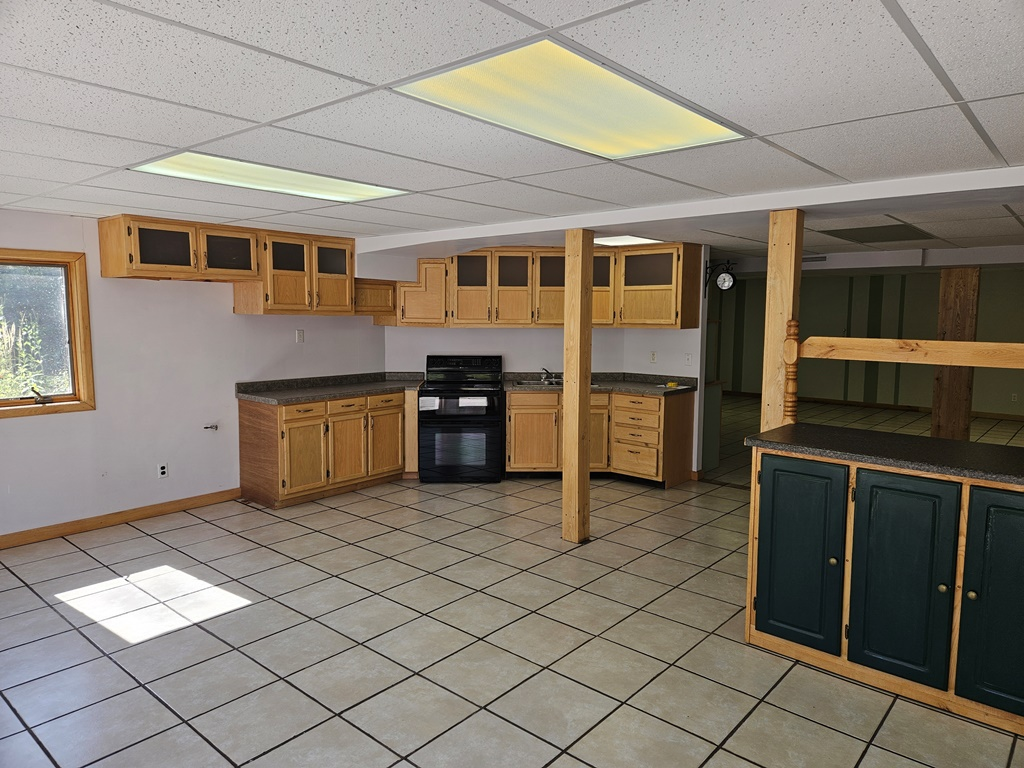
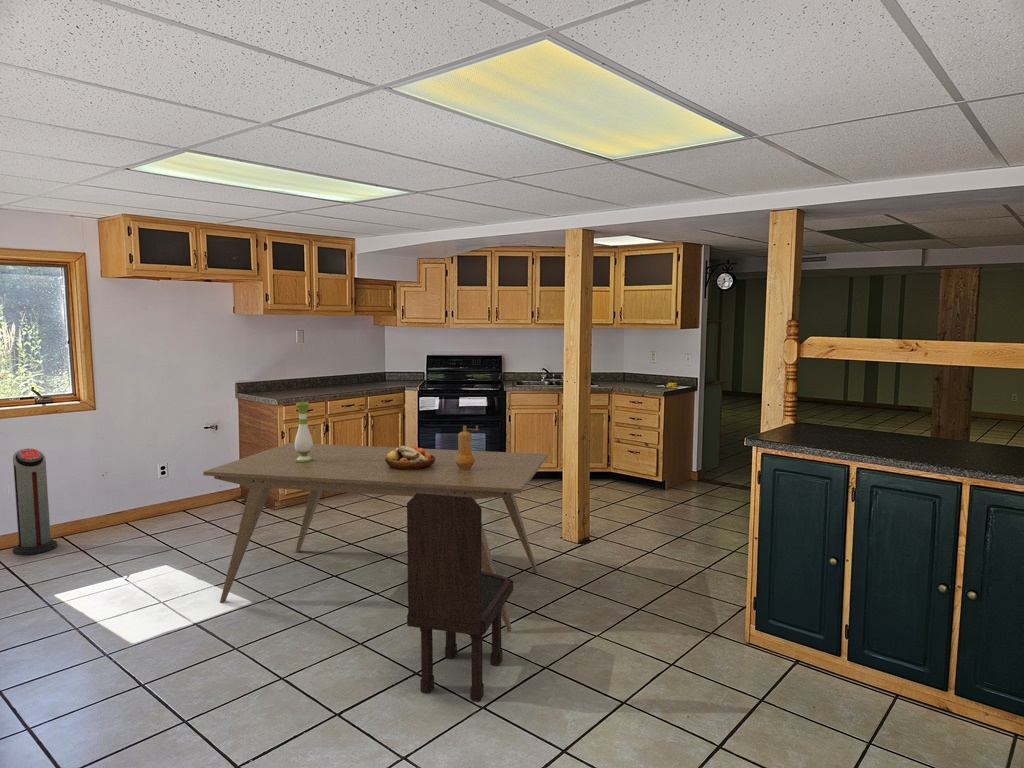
+ vase [294,401,314,463]
+ air purifier [11,448,58,556]
+ pepper mill [455,425,479,470]
+ dining chair [406,493,514,702]
+ dining table [202,442,548,632]
+ fruit bowl [385,445,435,470]
